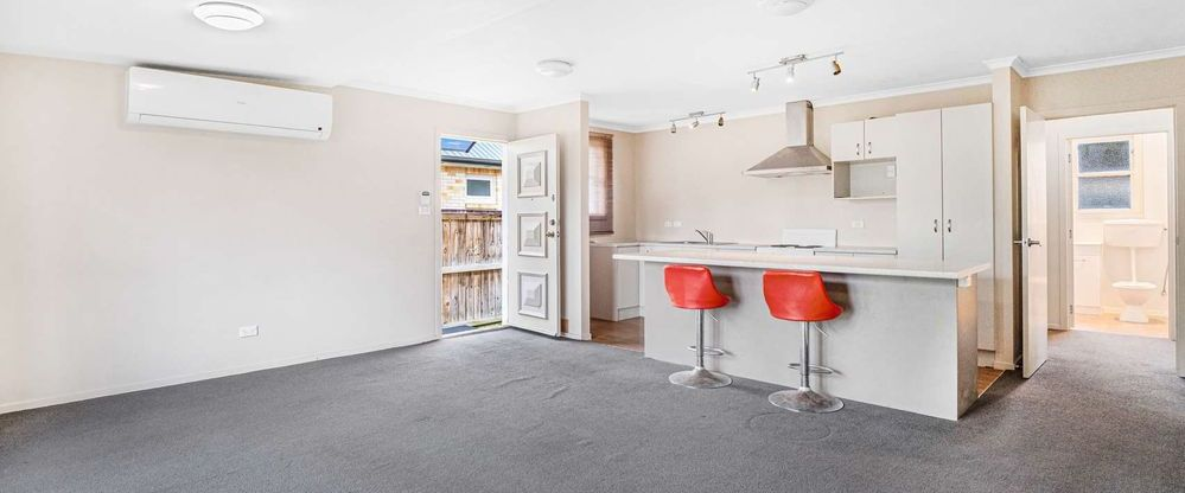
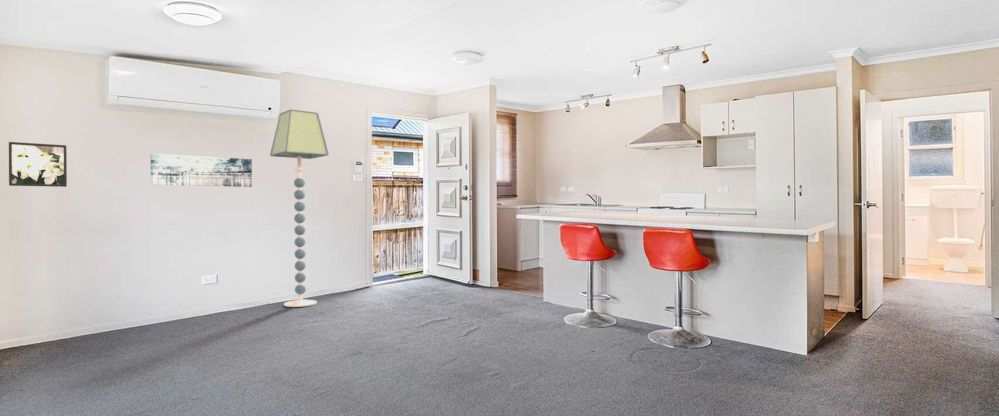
+ floor lamp [269,108,329,308]
+ wall art [150,153,253,188]
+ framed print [8,141,68,188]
